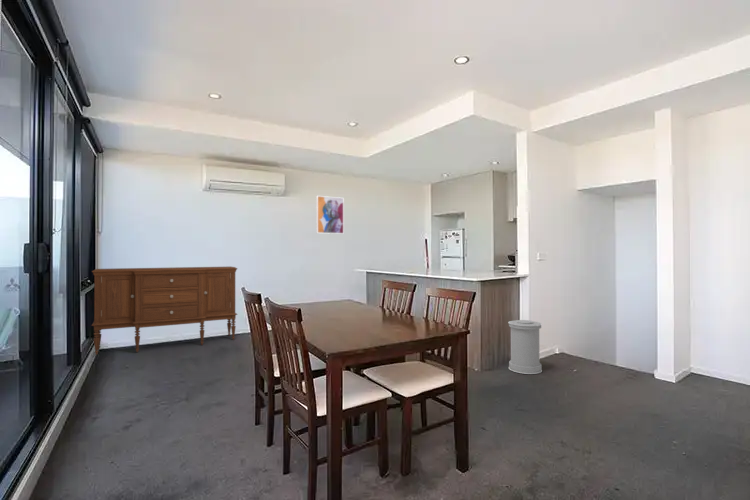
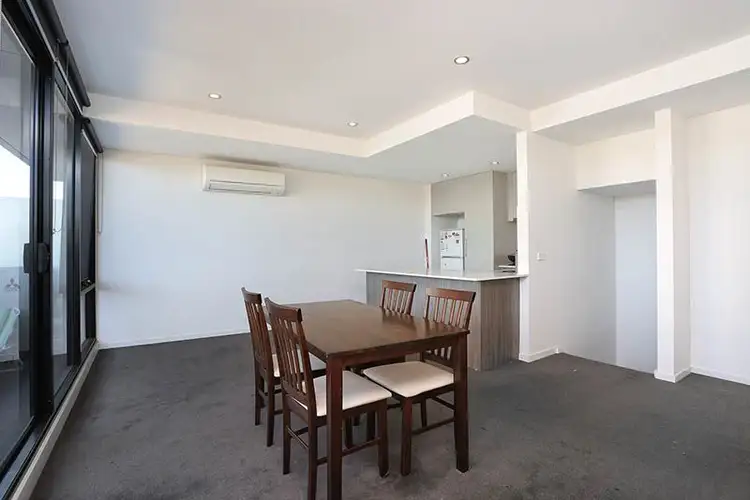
- wall art [315,195,345,235]
- trash can [507,319,543,375]
- sideboard [91,266,239,356]
